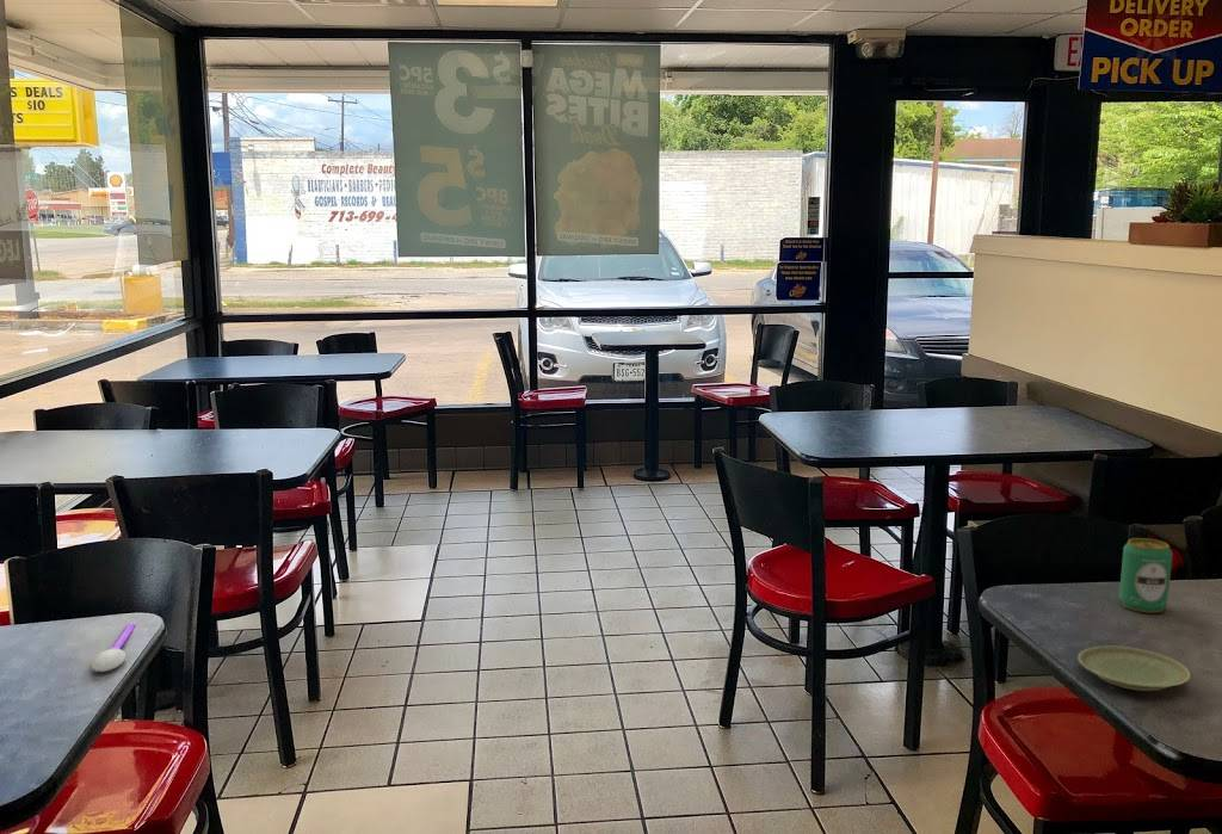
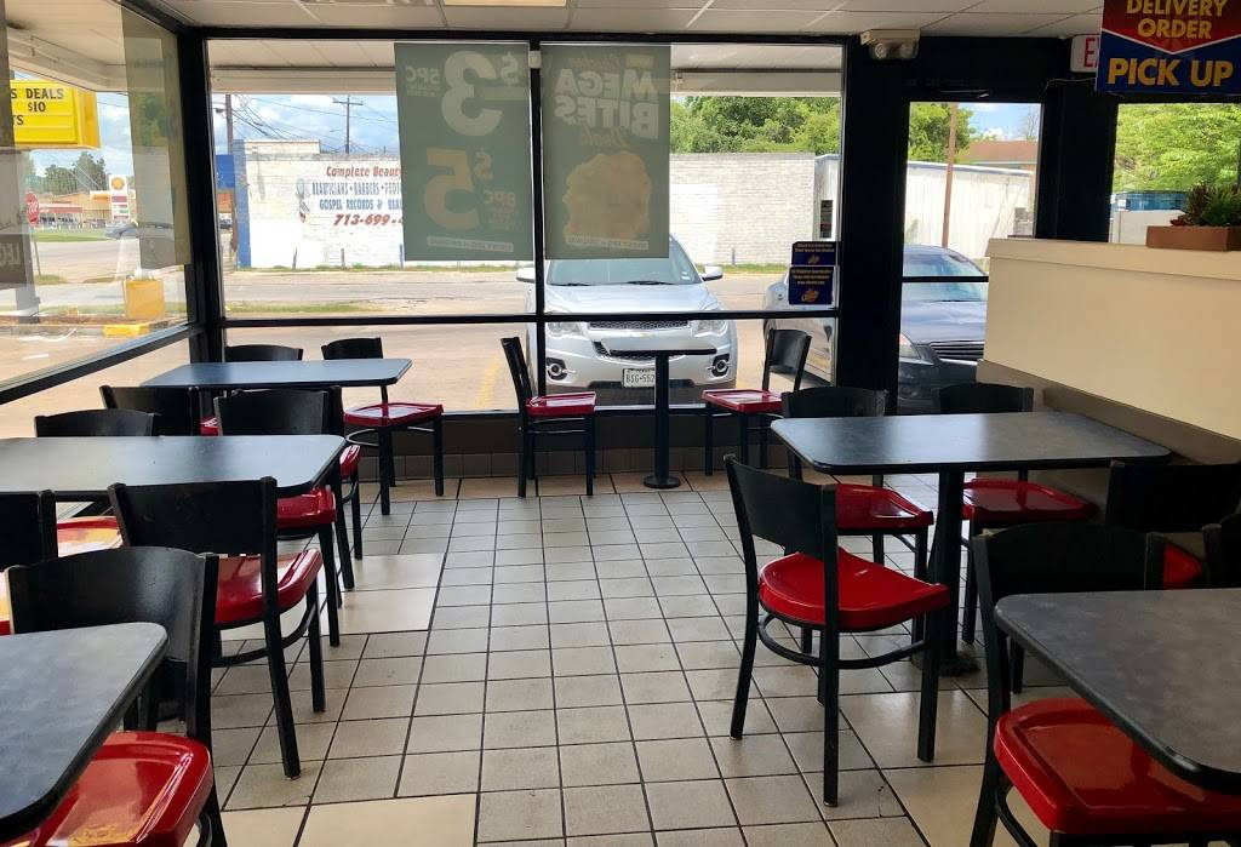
- spoon [88,623,136,673]
- beverage can [1118,537,1173,614]
- plate [1076,645,1191,692]
